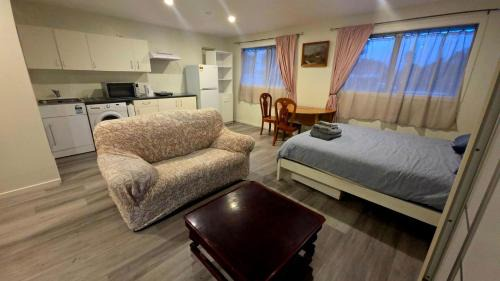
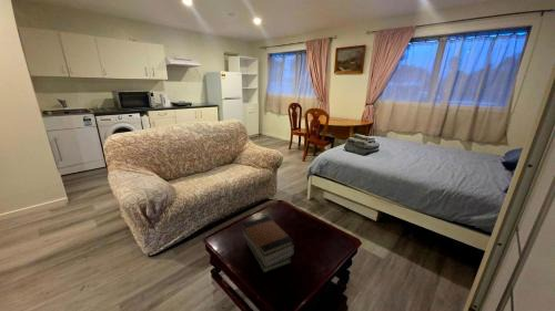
+ book stack [241,215,295,273]
